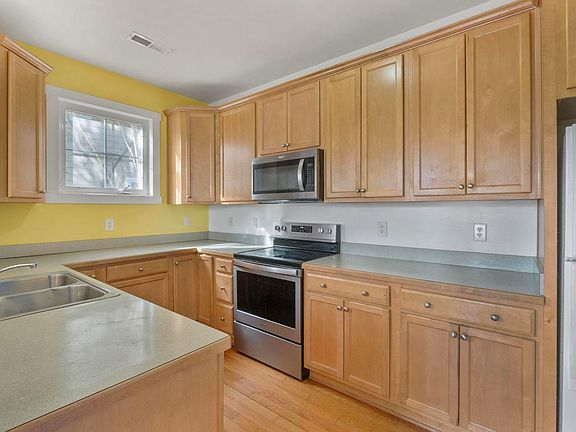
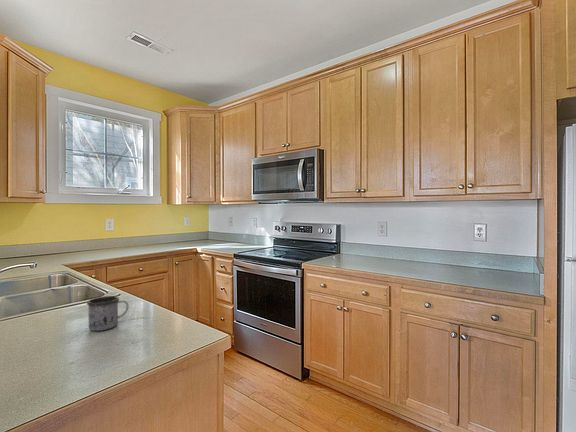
+ mug [86,295,129,332]
